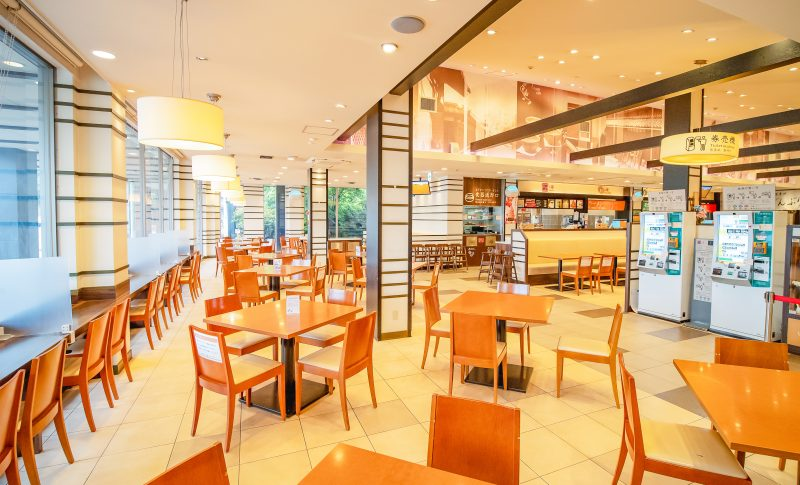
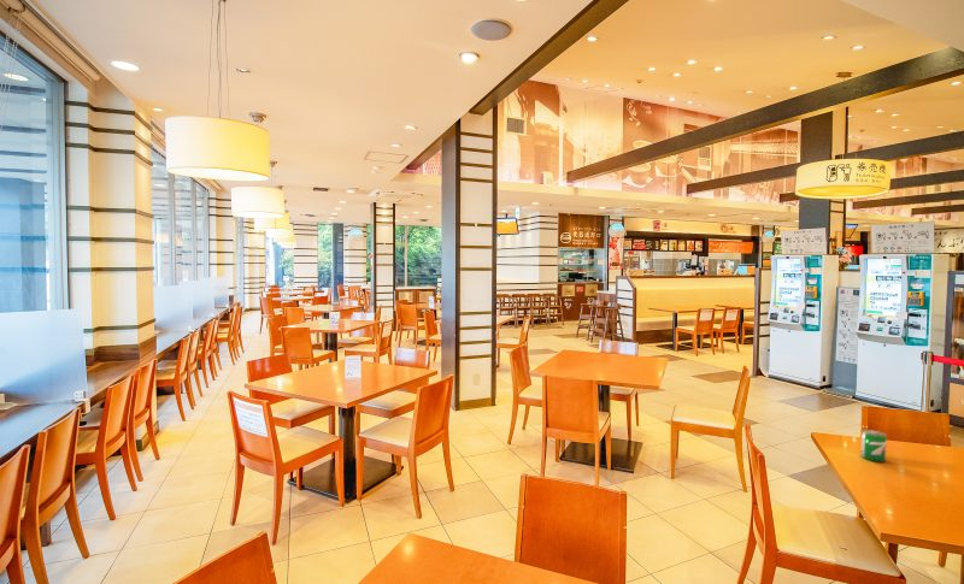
+ can [859,429,888,464]
